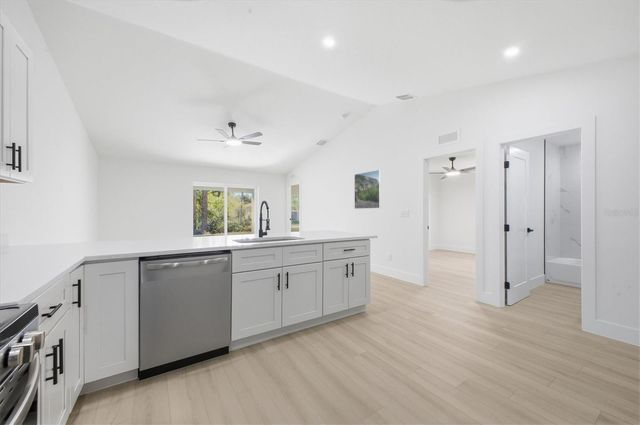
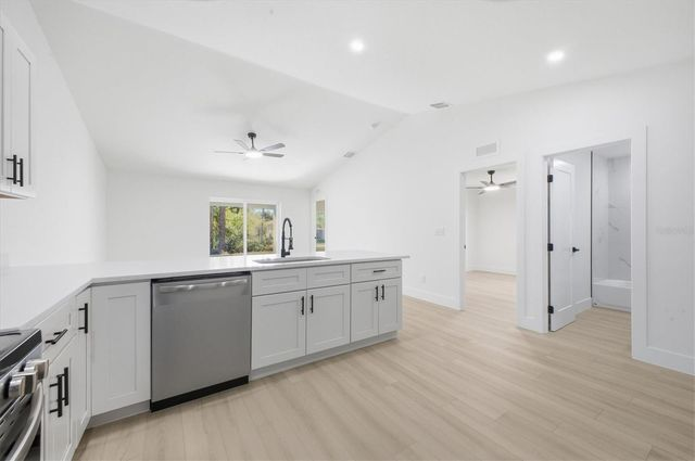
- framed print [353,169,382,210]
